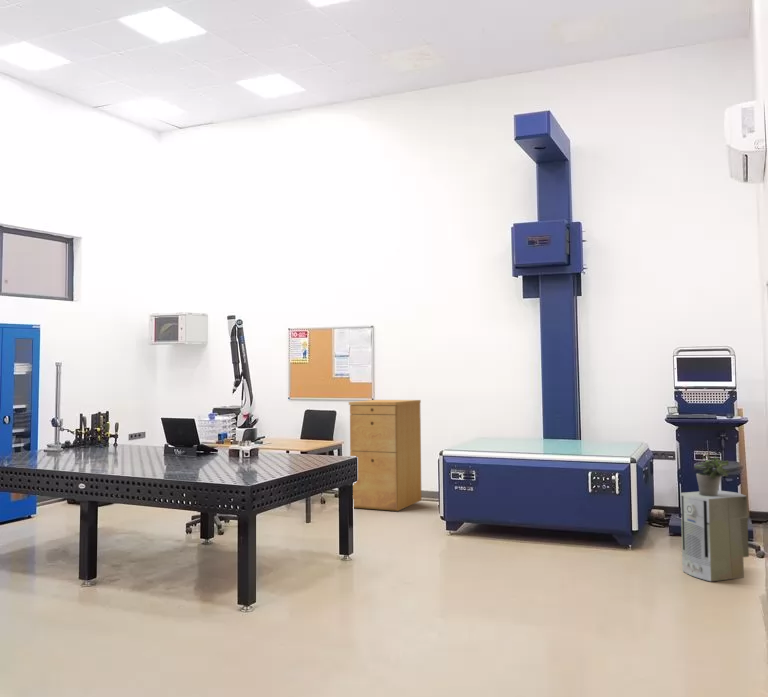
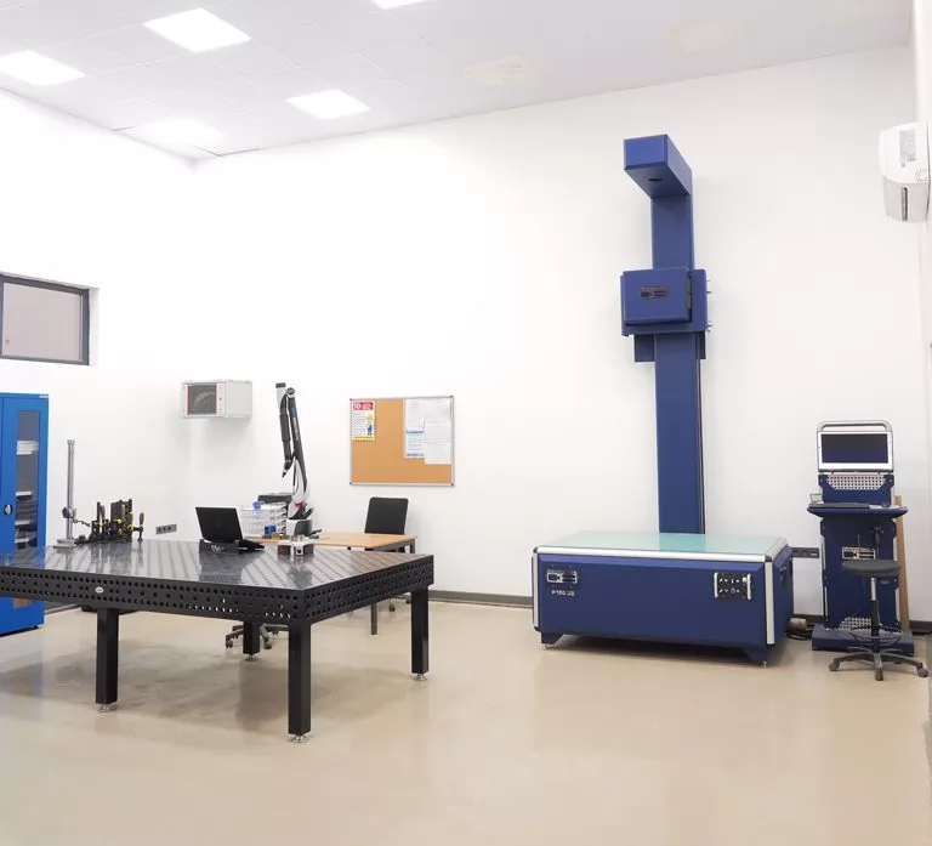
- potted plant [693,453,731,496]
- air purifier [680,489,750,582]
- filing cabinet [348,399,422,512]
